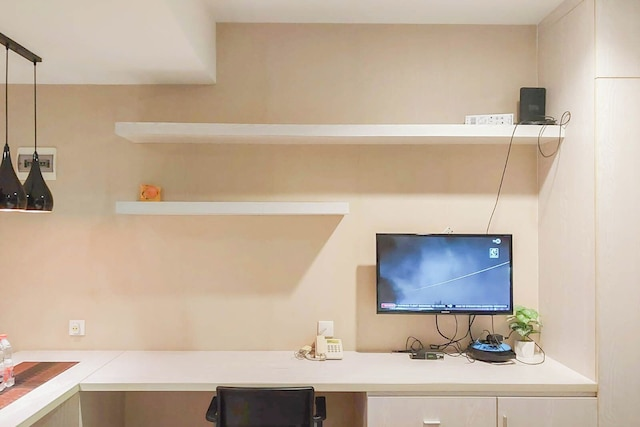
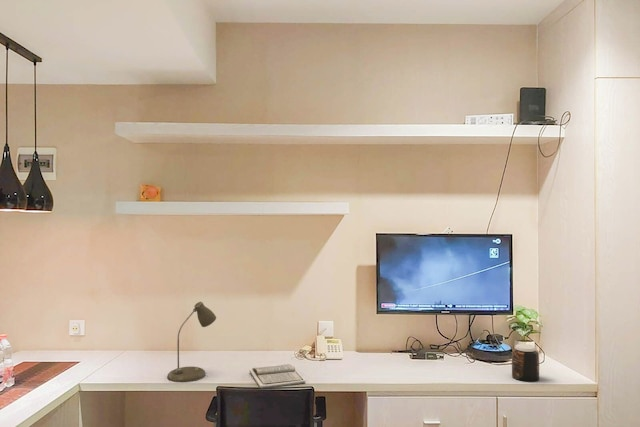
+ jar [511,343,540,383]
+ book [248,363,306,389]
+ desk lamp [166,301,217,383]
